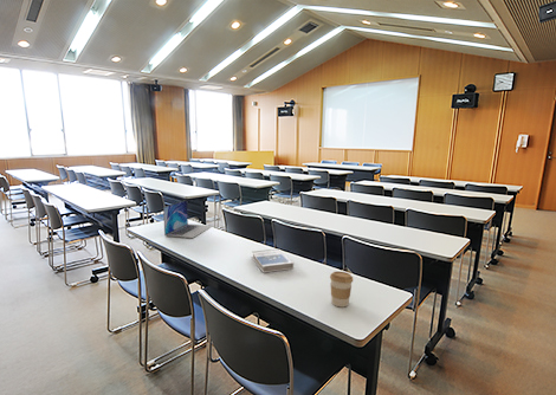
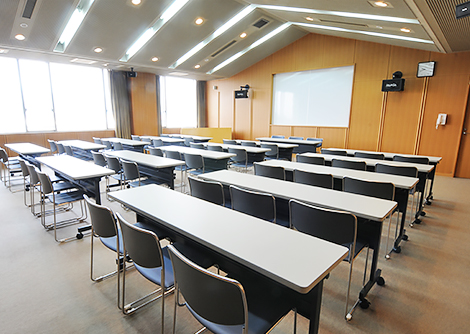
- coffee cup [329,271,354,307]
- laptop [162,199,213,239]
- hardback book [251,248,295,273]
